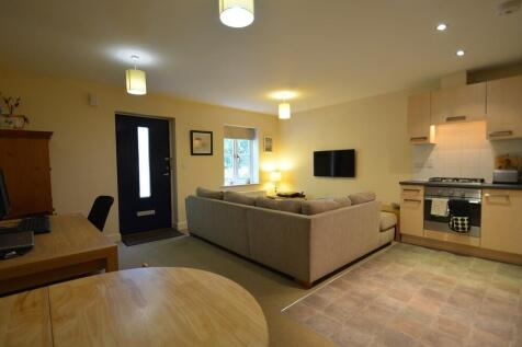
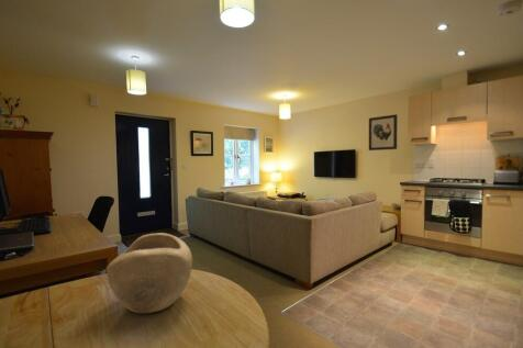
+ decorative bowl [105,232,193,314]
+ wall art [368,113,399,151]
